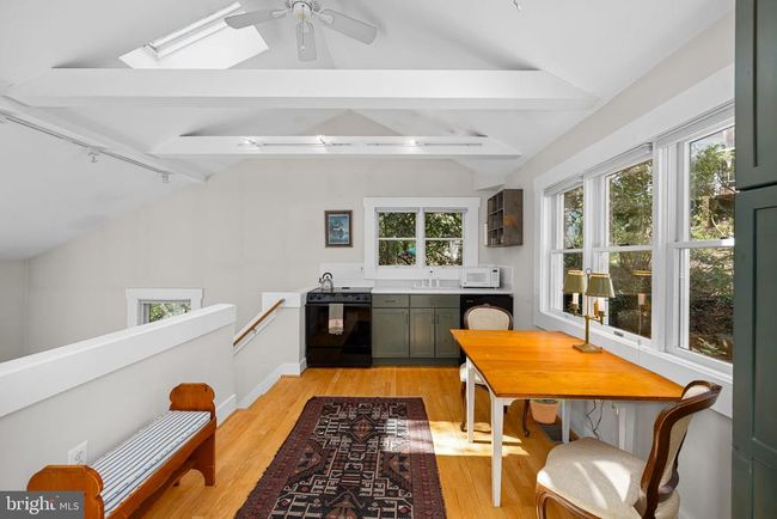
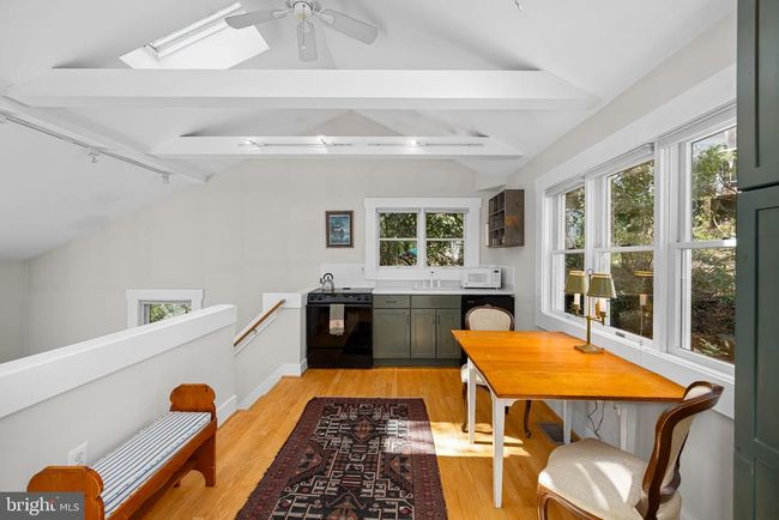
- potted plant [528,399,563,425]
